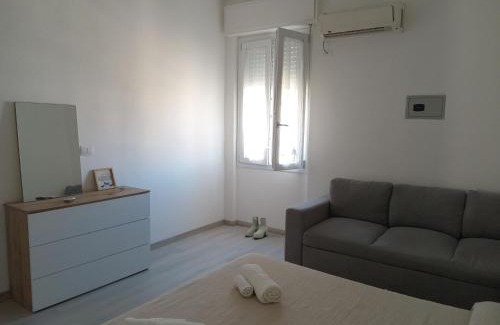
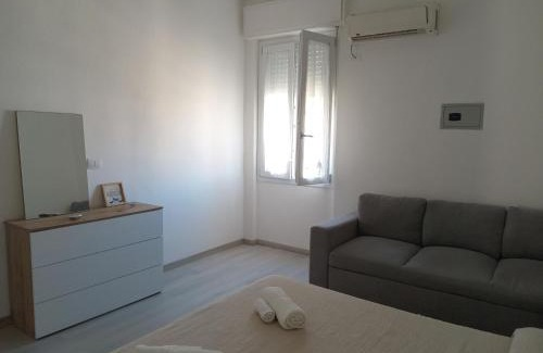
- boots [244,216,269,239]
